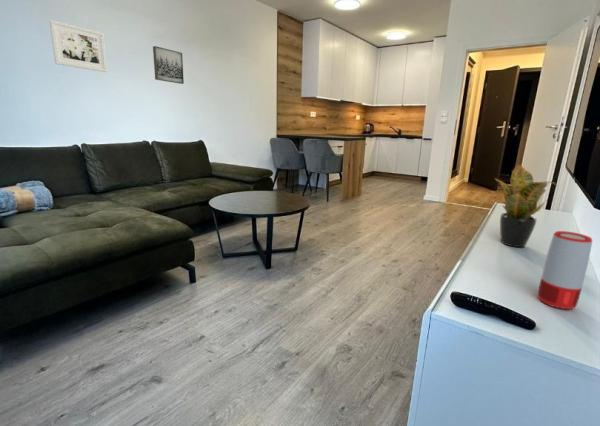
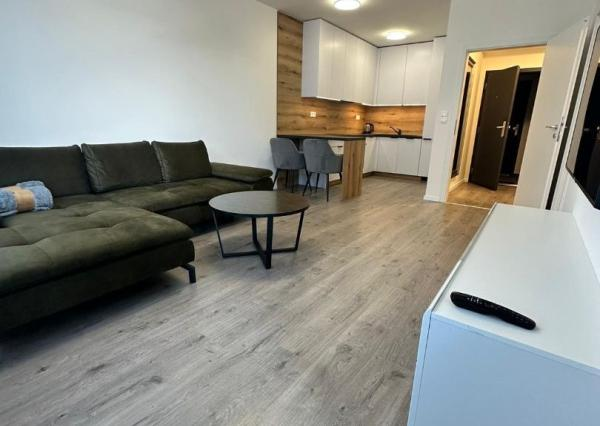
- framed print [48,19,108,73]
- speaker [537,230,593,310]
- potted plant [492,162,558,248]
- wall art [152,45,185,85]
